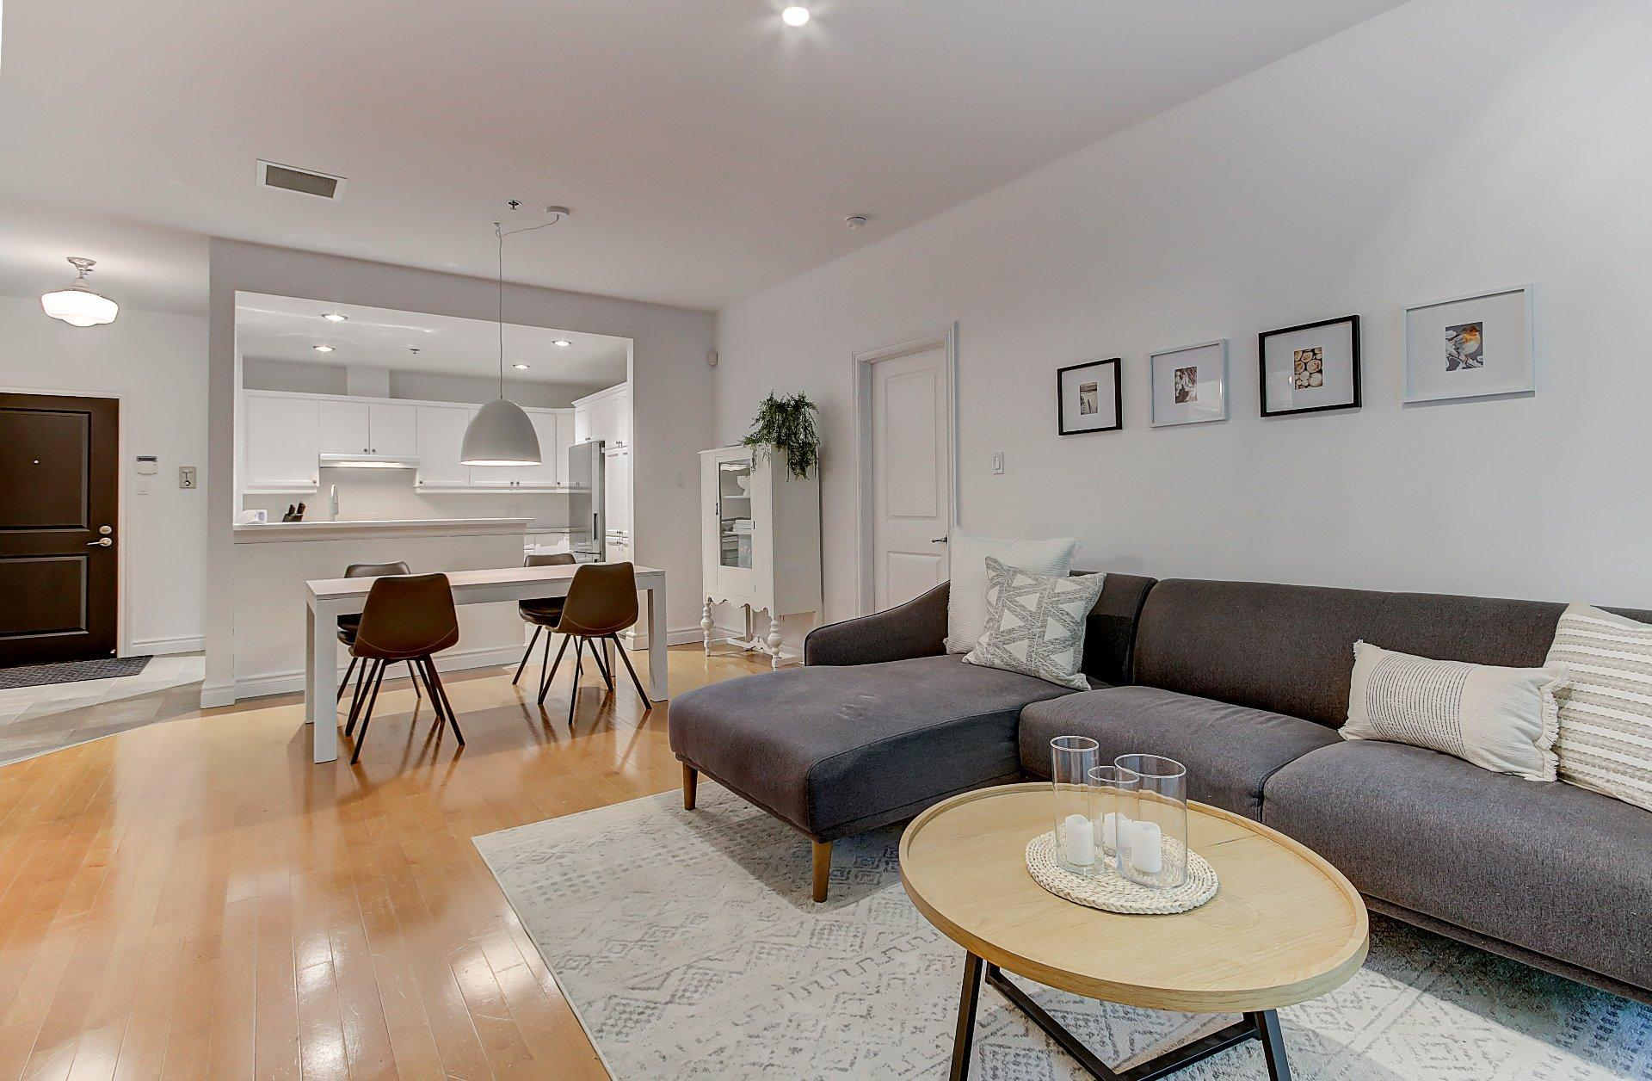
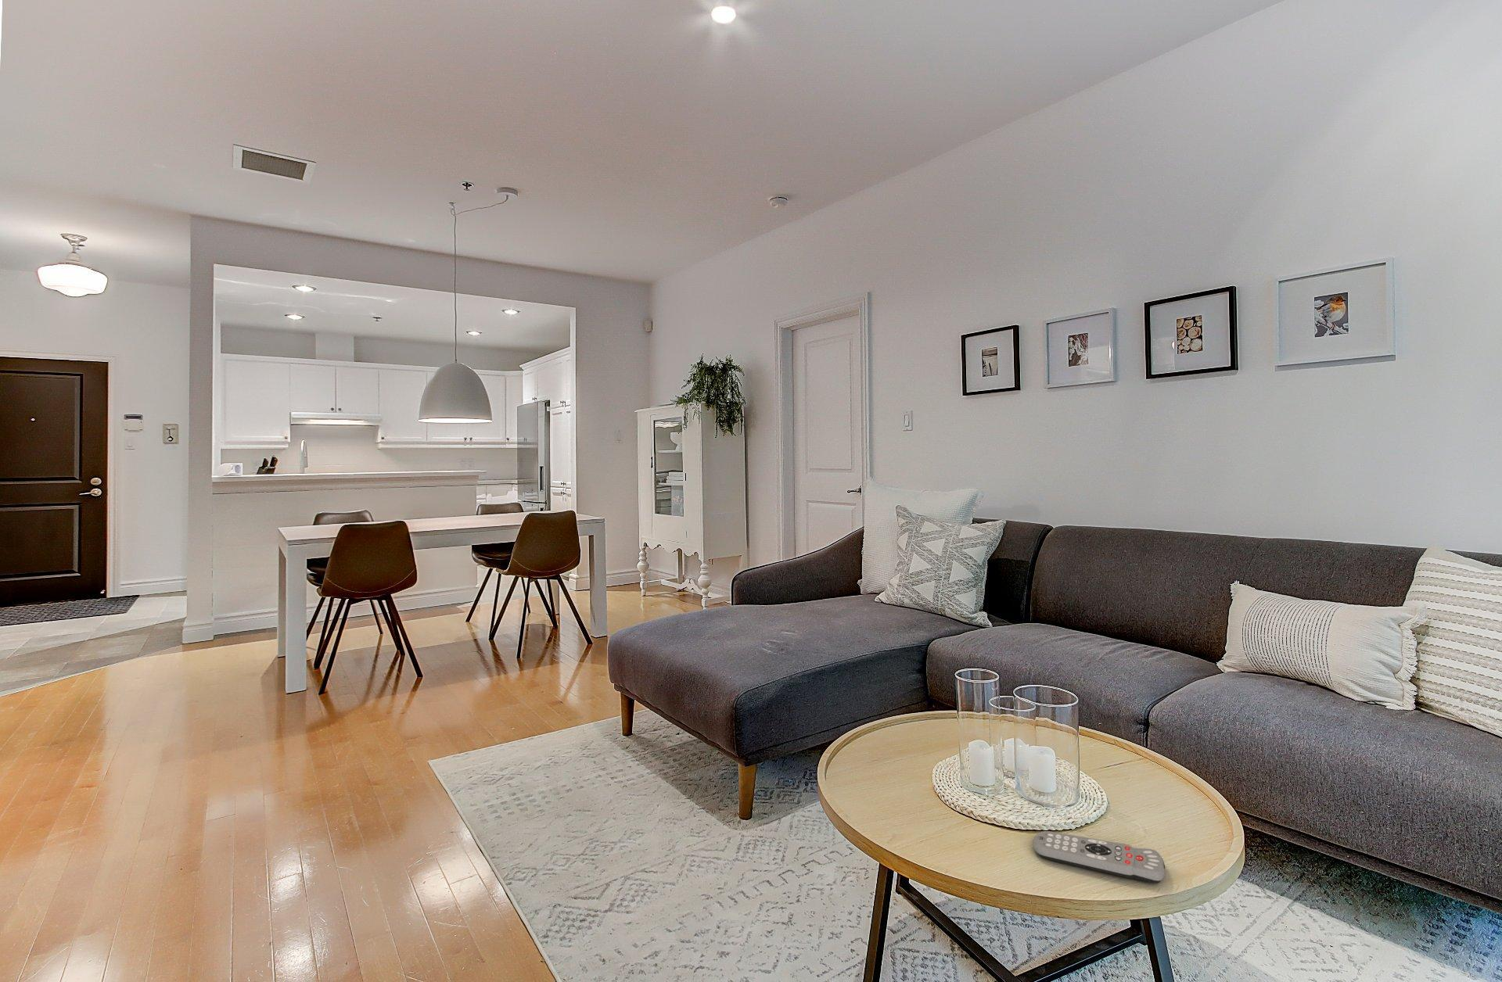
+ remote control [1032,831,1165,884]
